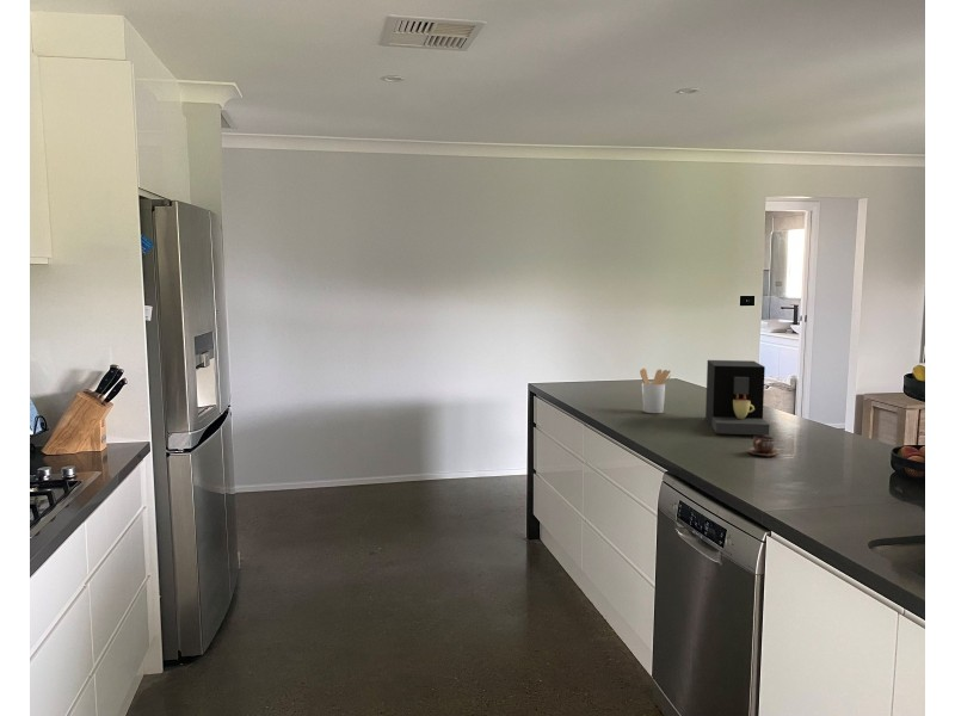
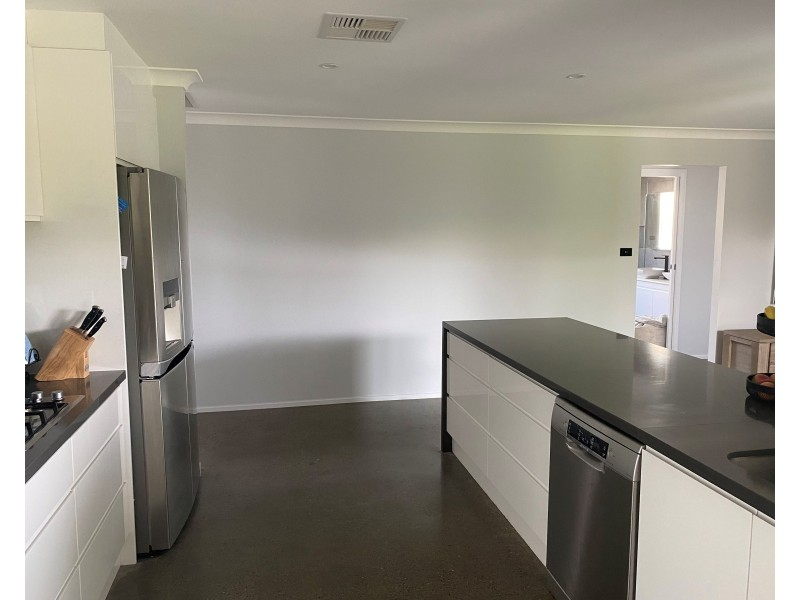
- coffee maker [704,359,771,437]
- cup [746,434,780,458]
- utensil holder [639,368,672,414]
